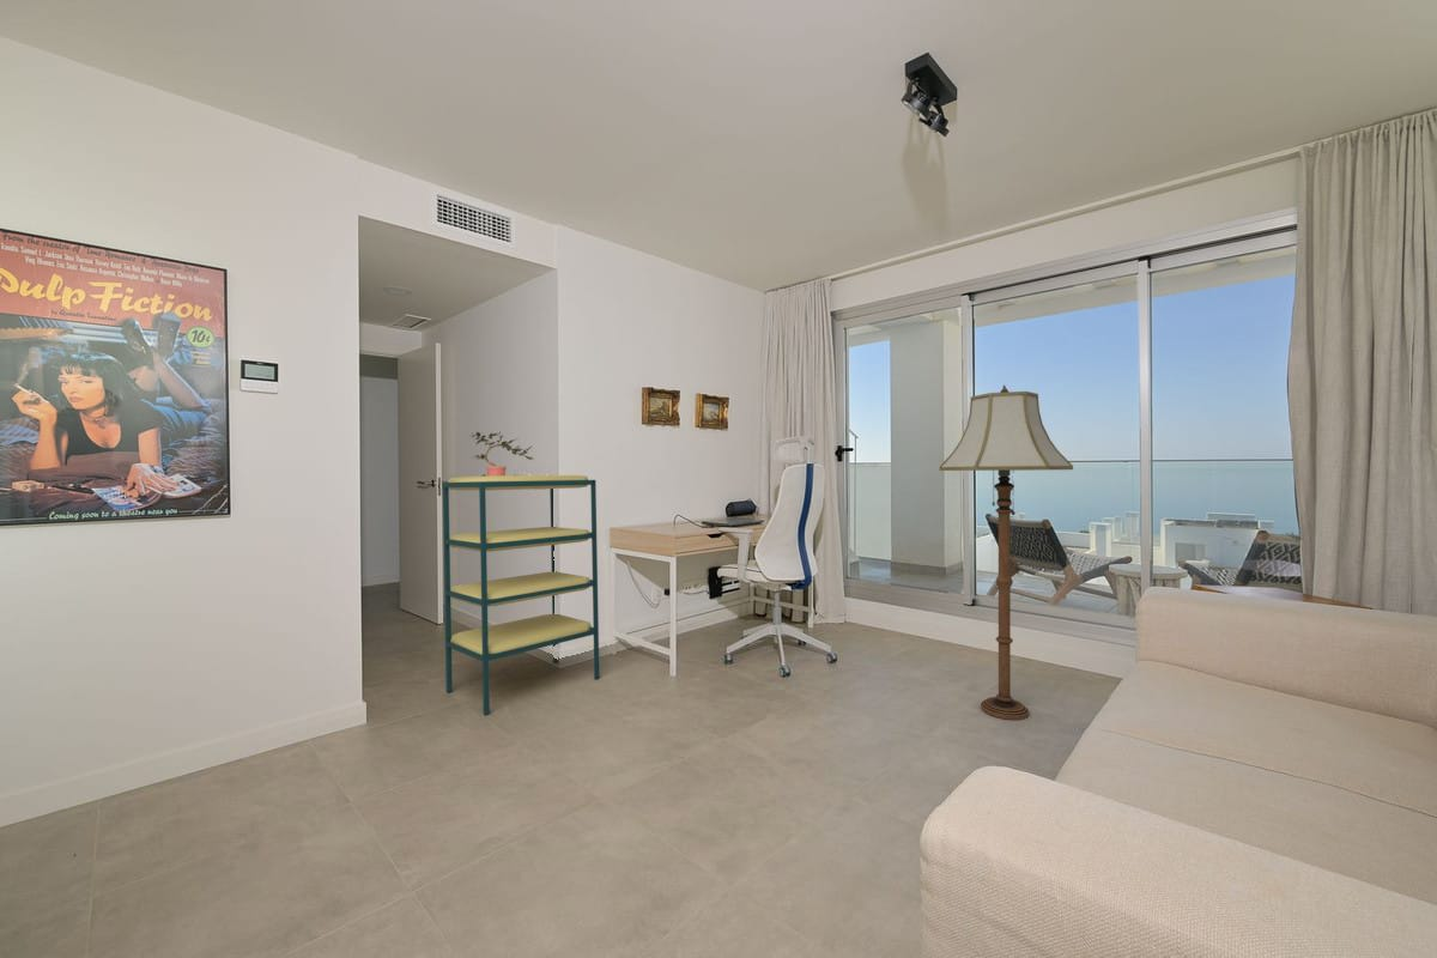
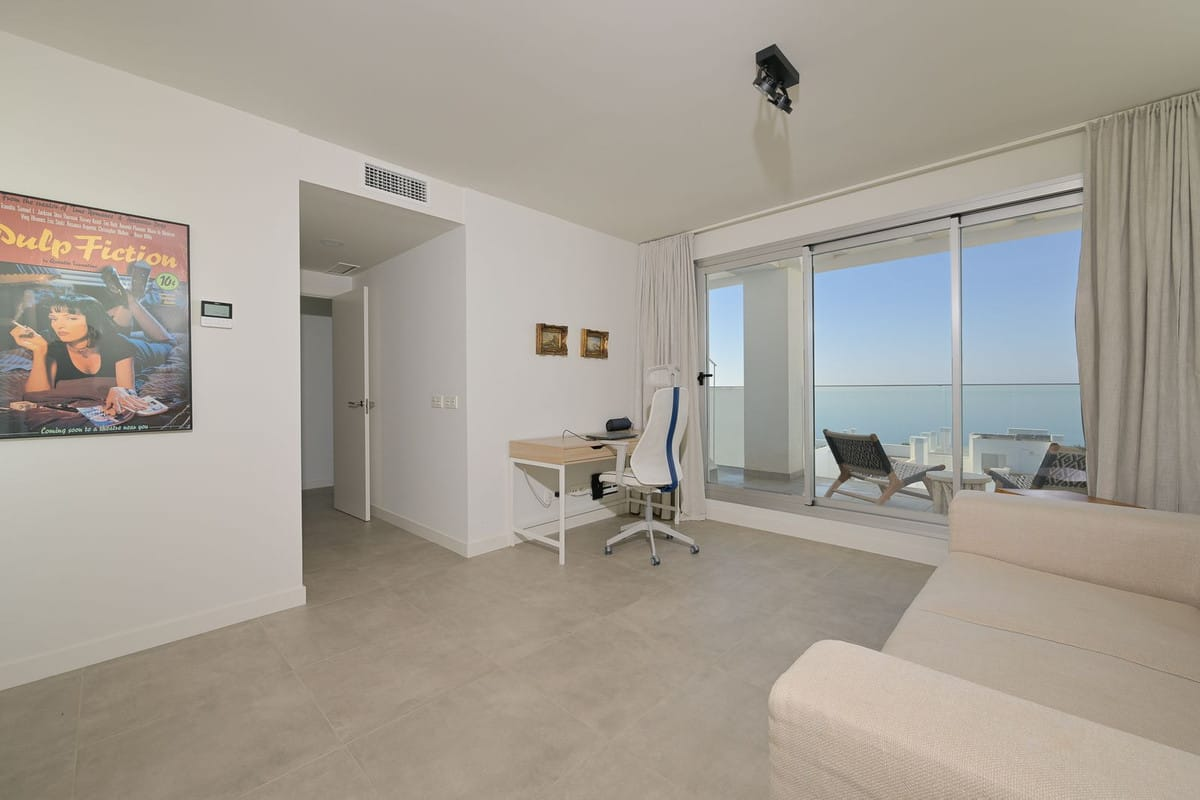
- floor lamp [939,384,1074,721]
- potted plant [469,431,535,477]
- shelving unit [442,474,600,716]
